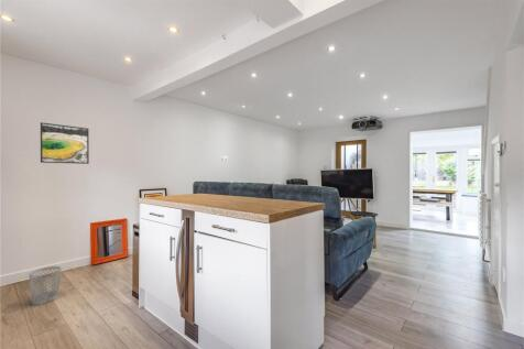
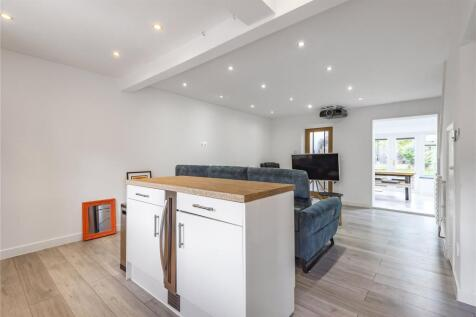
- wastebasket [28,265,62,306]
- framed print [40,121,90,165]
